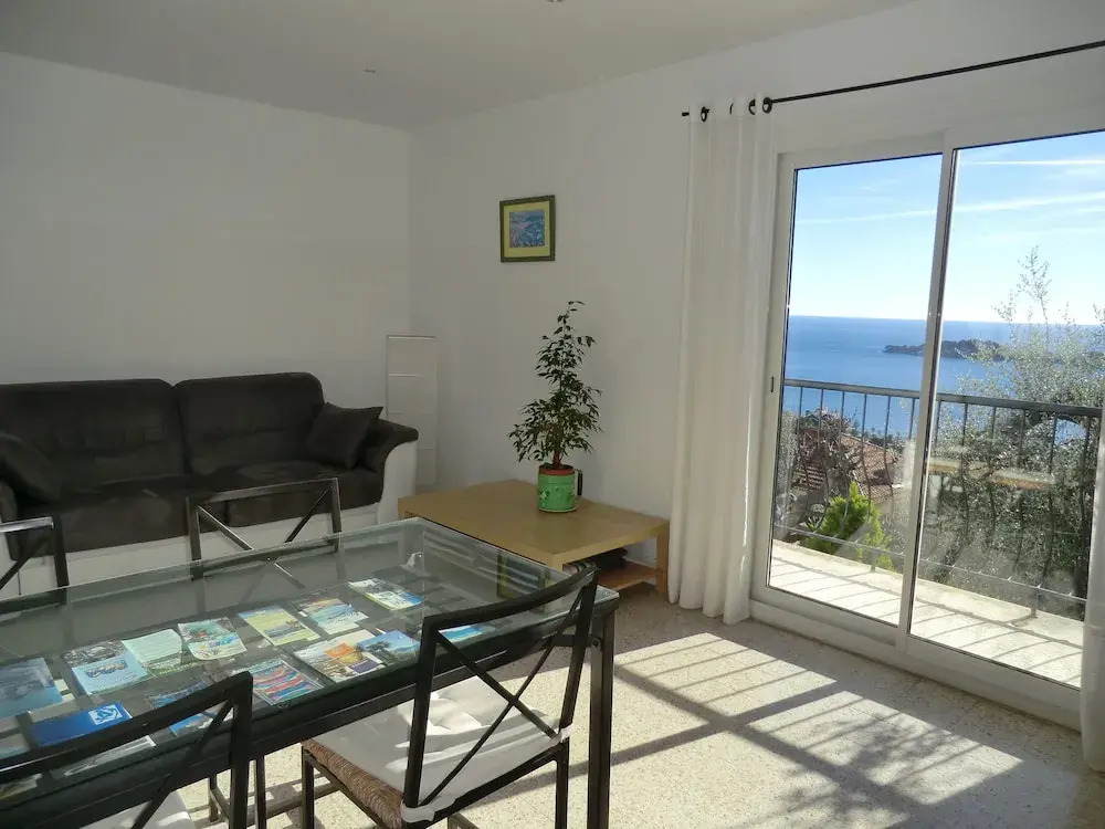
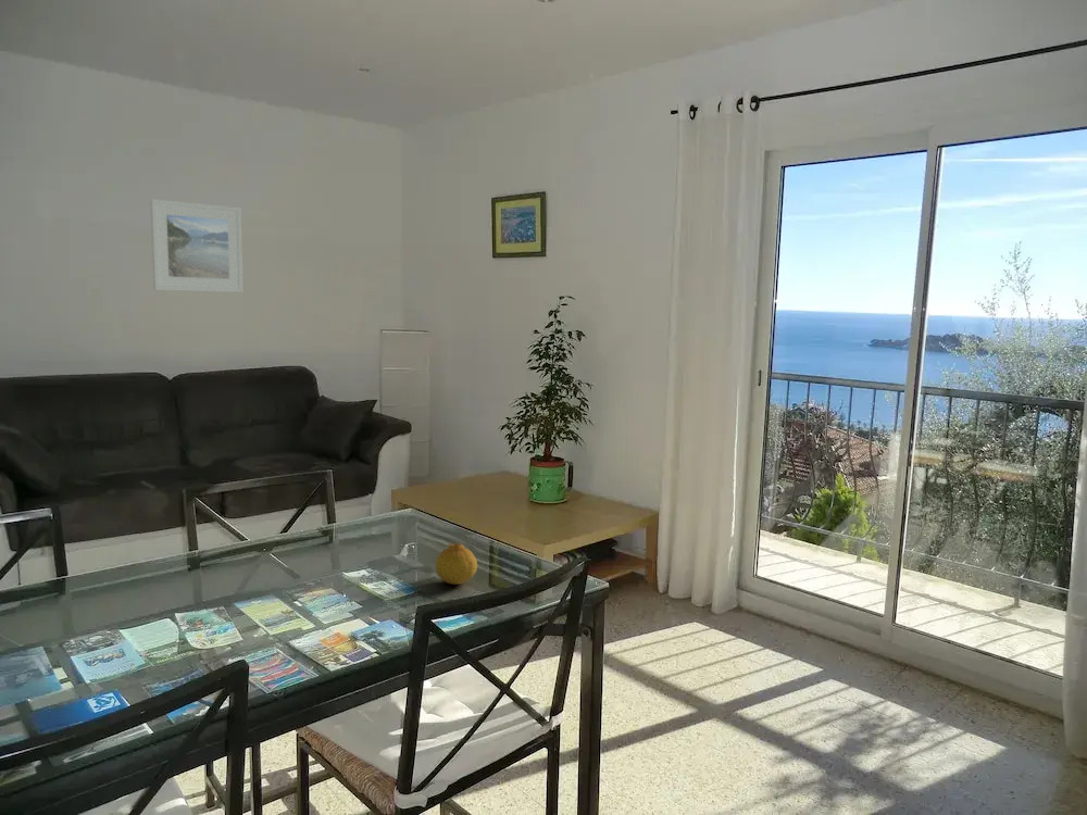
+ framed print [149,198,243,293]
+ fruit [435,542,478,586]
